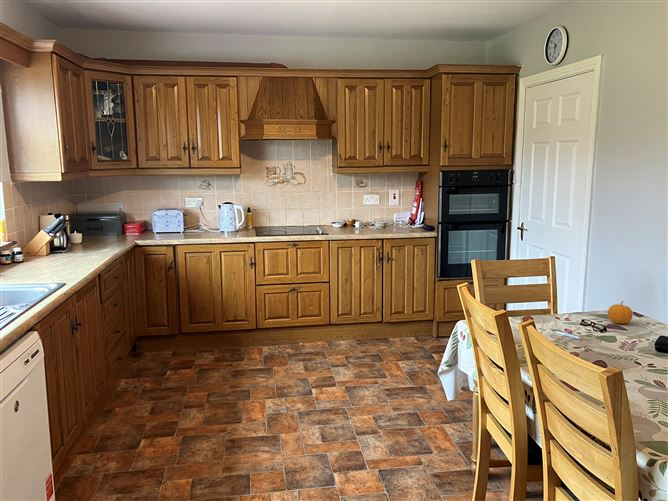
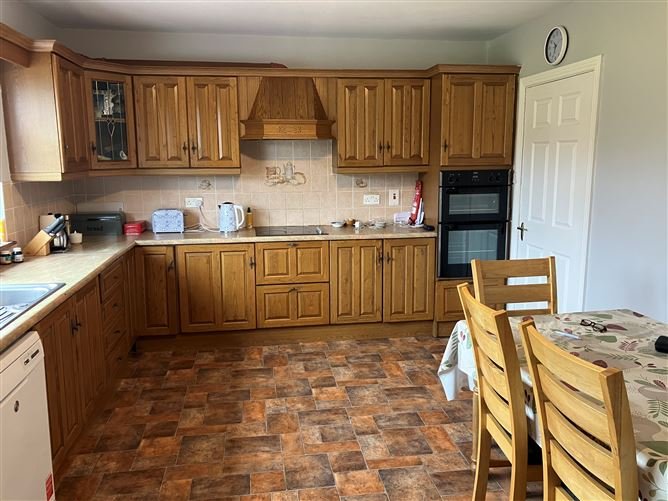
- fruit [607,300,633,325]
